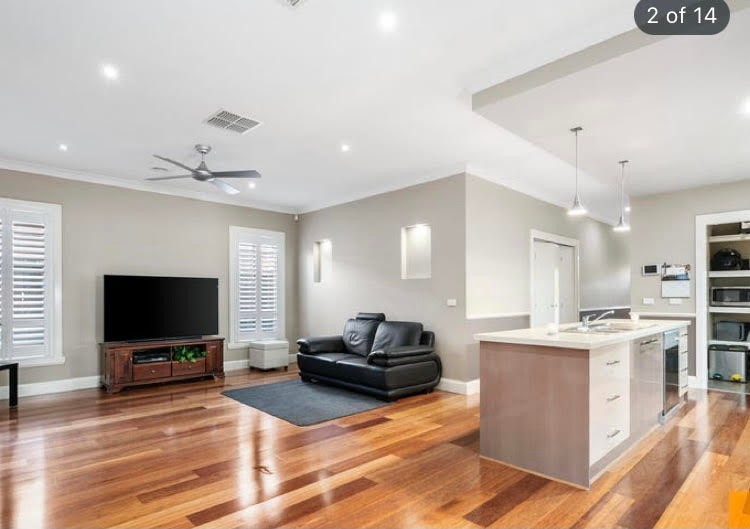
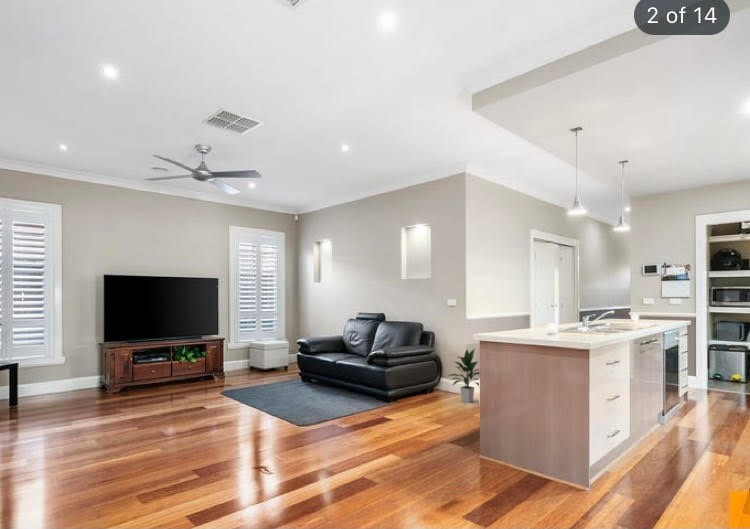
+ indoor plant [446,347,480,404]
